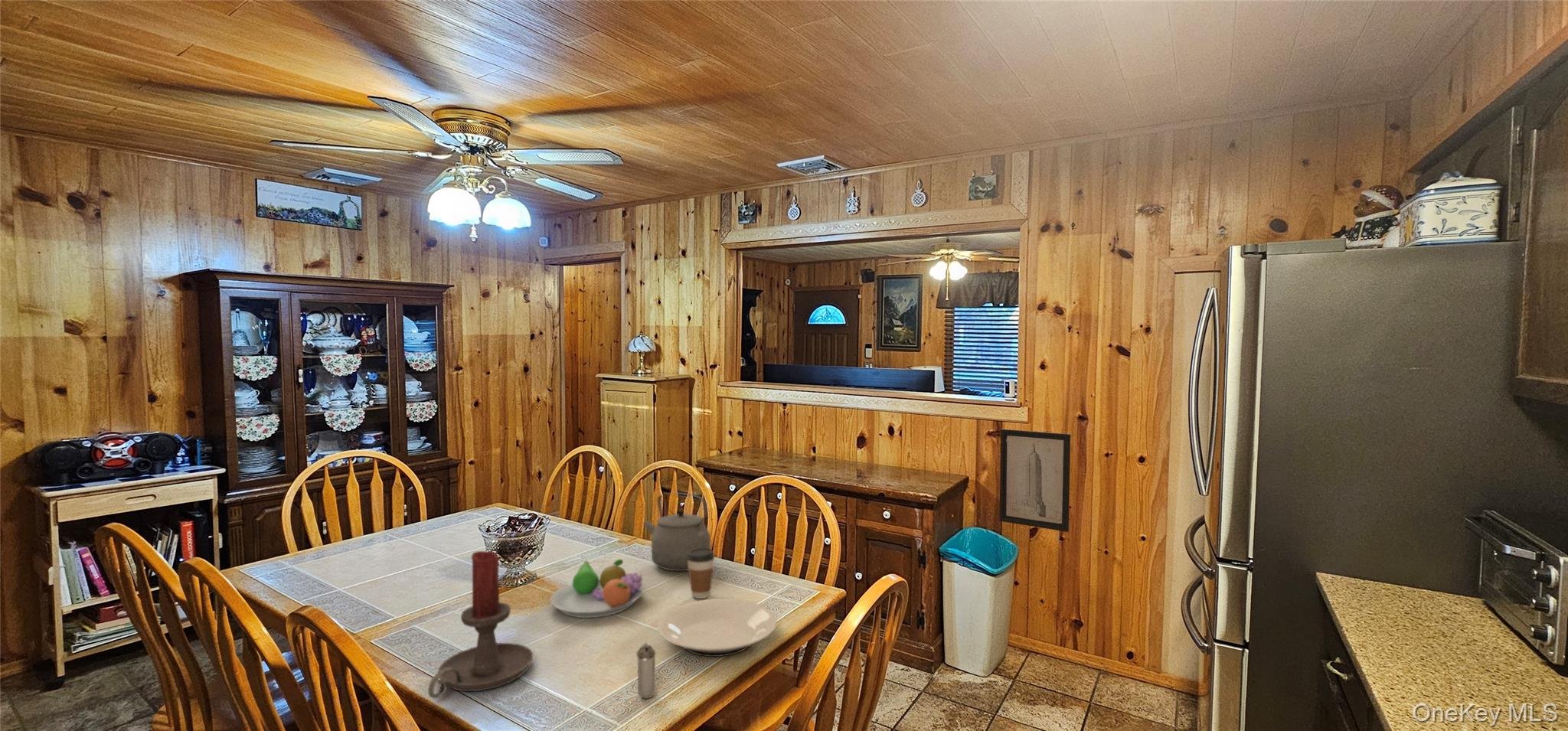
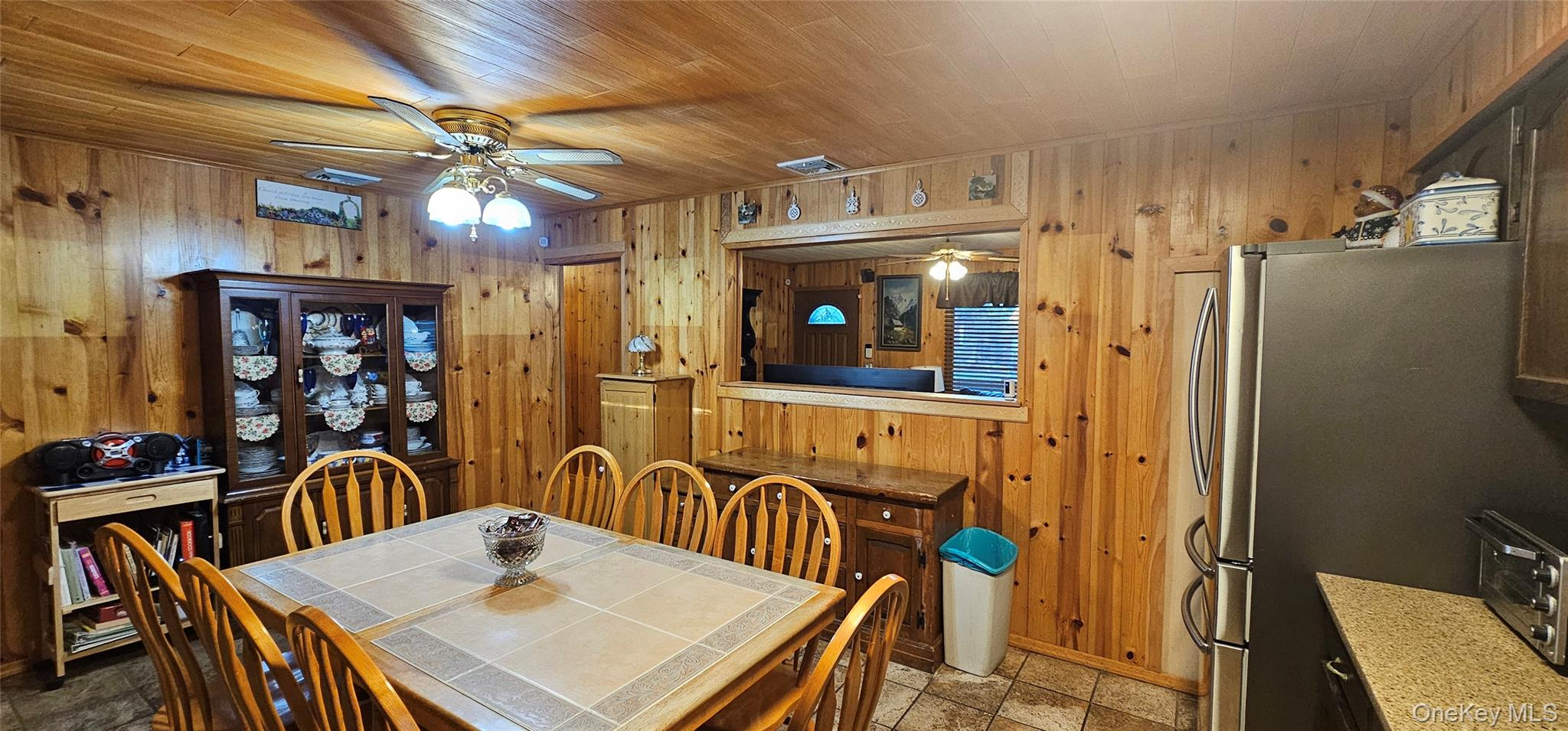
- shaker [636,642,656,700]
- fruit bowl [549,559,643,618]
- wall art [998,428,1071,533]
- plate [657,598,778,658]
- coffee cup [687,548,715,599]
- candle holder [427,550,534,700]
- tea kettle [642,491,711,572]
